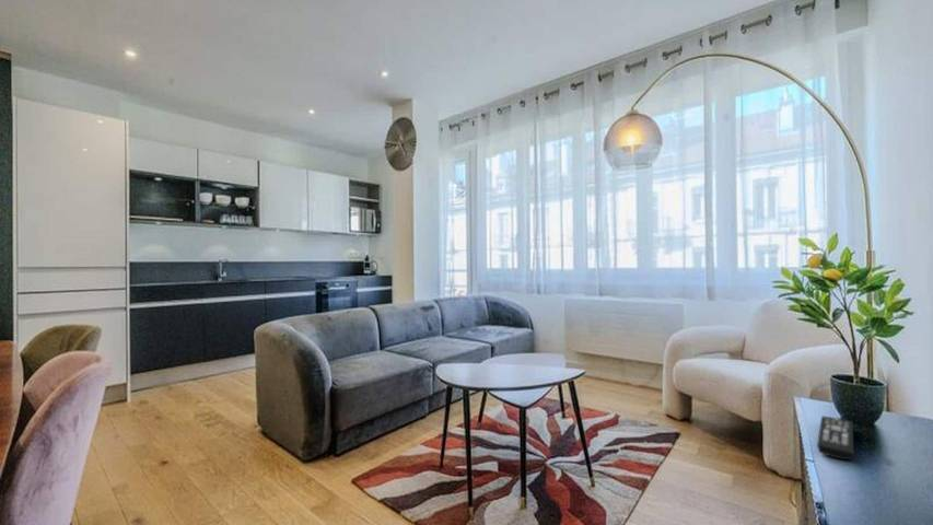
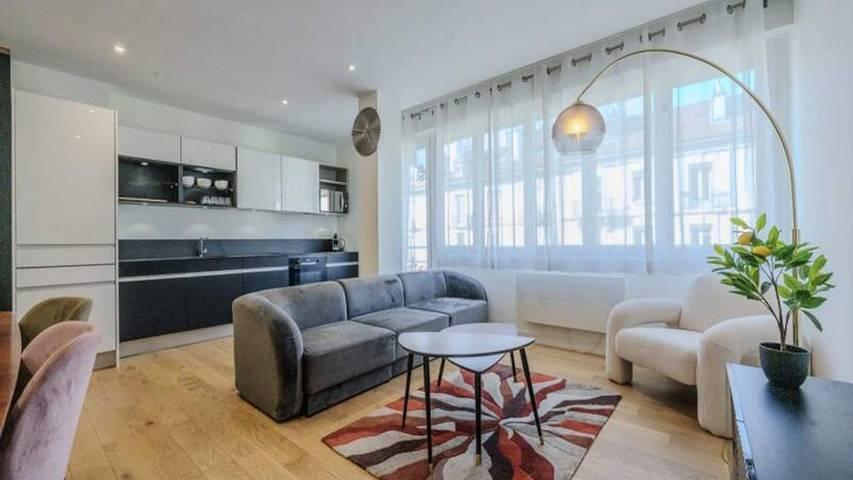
- remote control [816,416,855,460]
